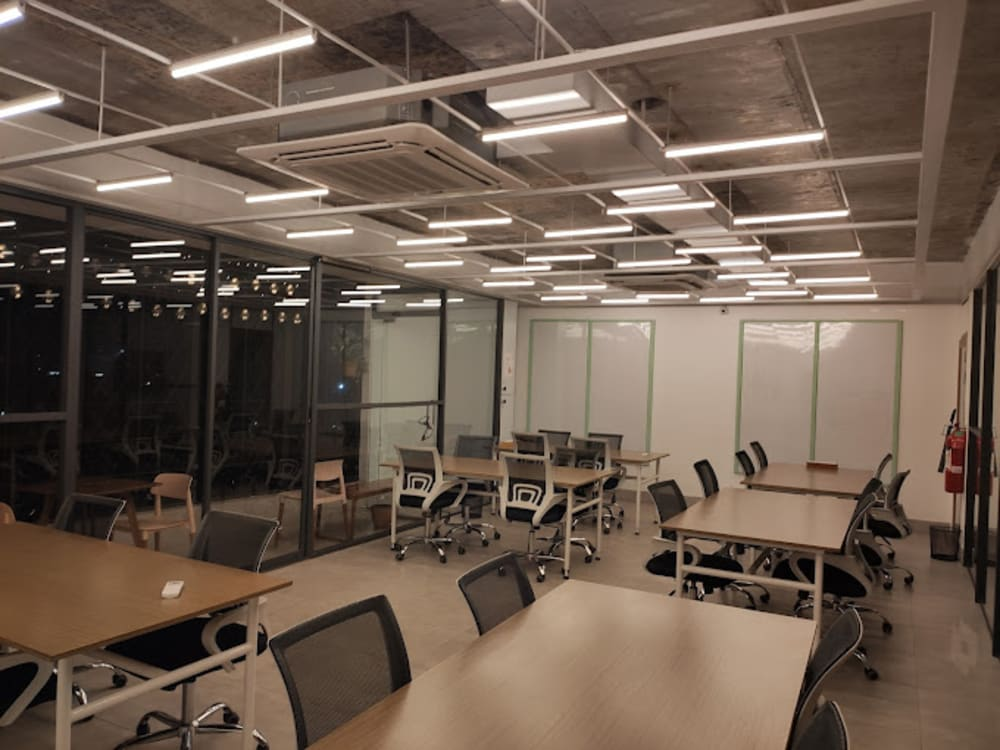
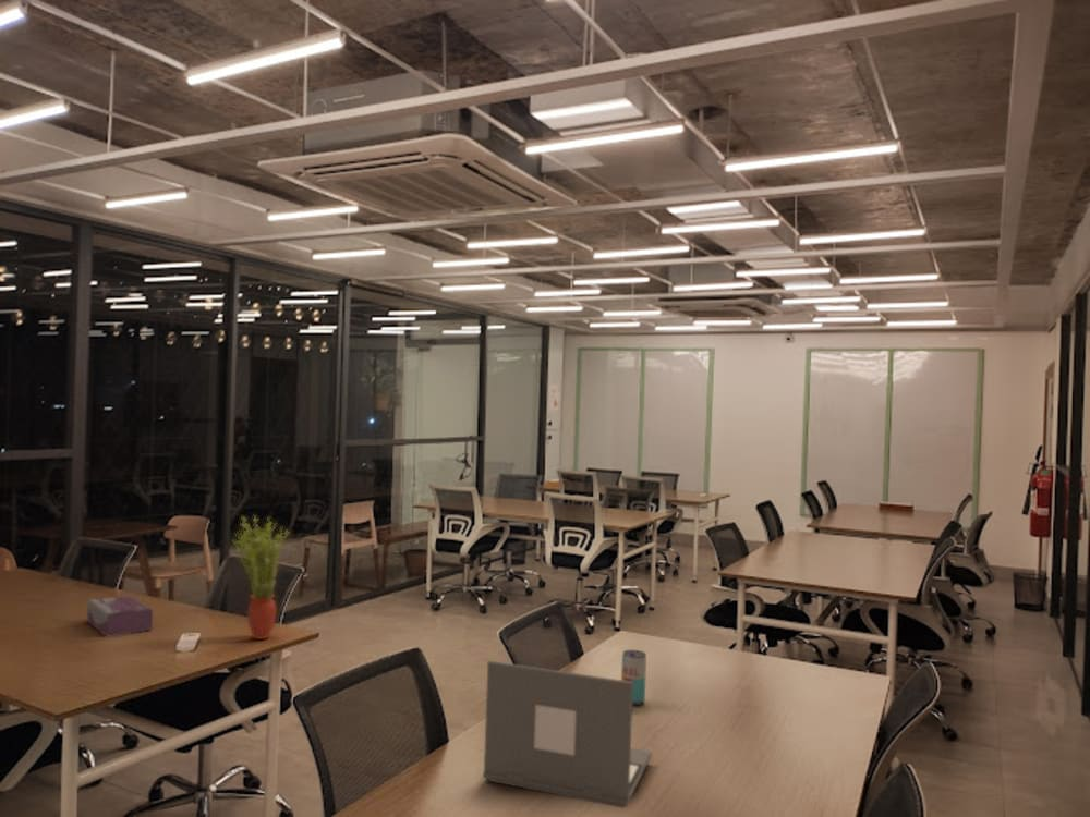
+ beverage can [620,649,647,706]
+ tissue box [86,595,154,638]
+ potted plant [231,514,290,641]
+ laptop [482,659,652,808]
